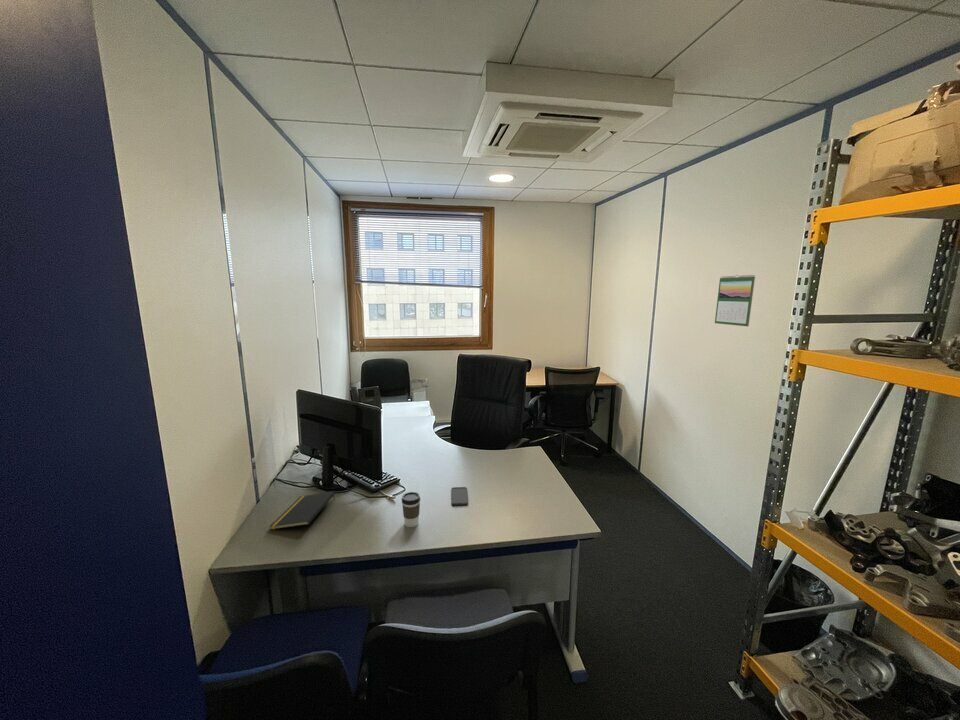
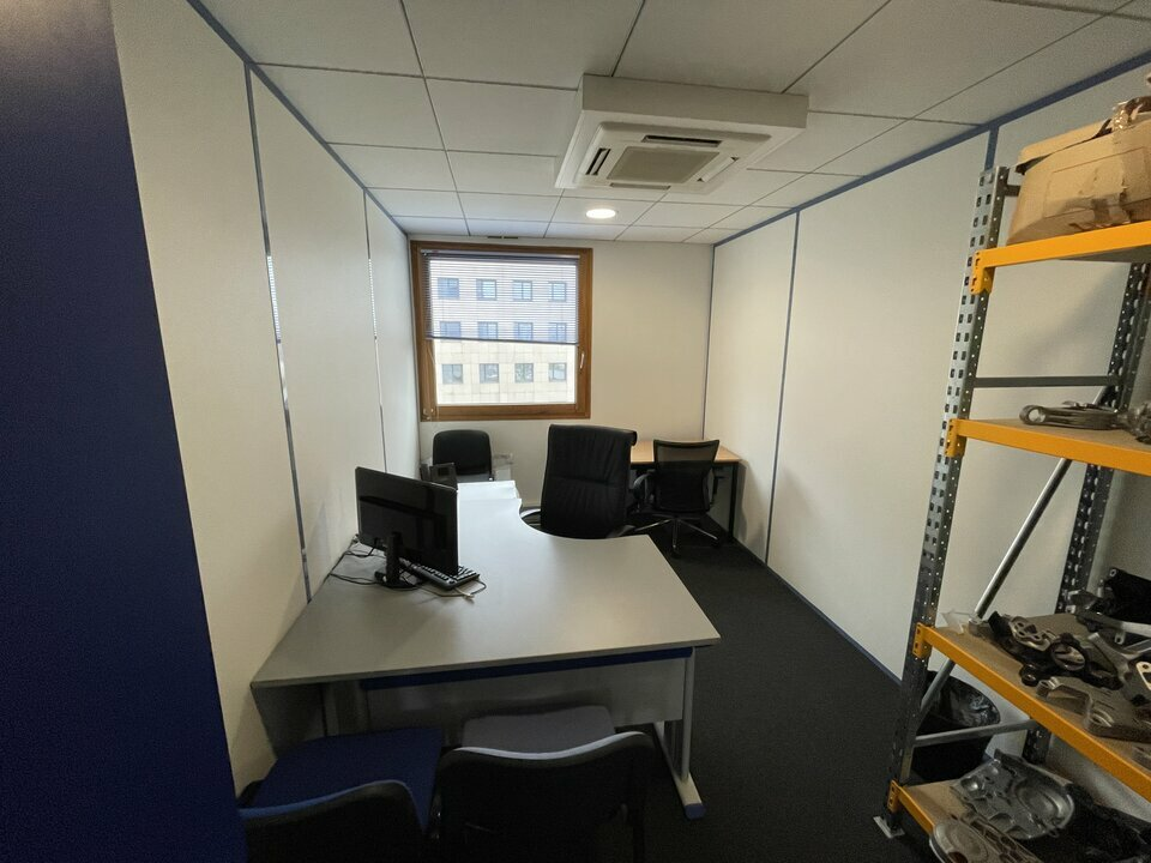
- coffee cup [401,491,421,528]
- notepad [268,491,336,531]
- smartphone [451,486,469,506]
- calendar [714,274,756,327]
